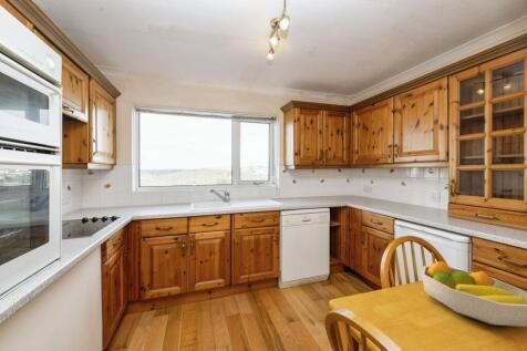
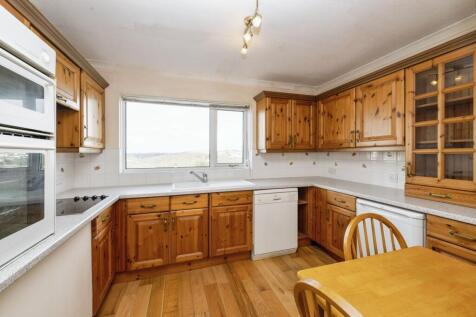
- fruit bowl [421,260,527,328]
